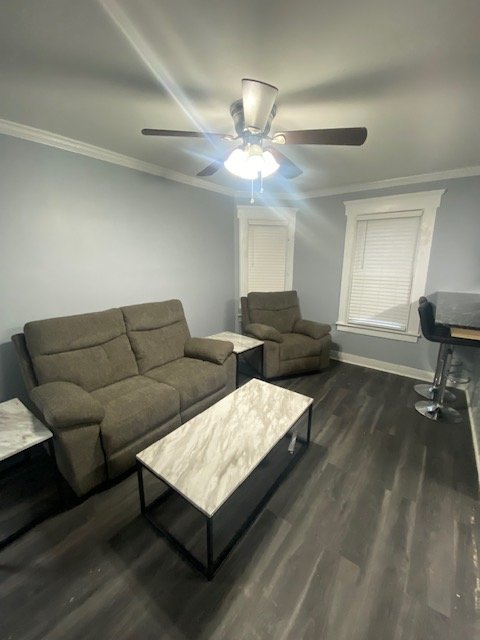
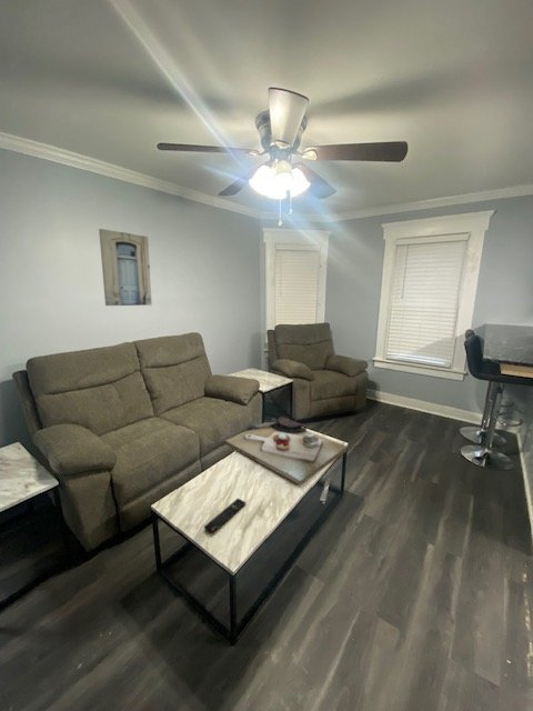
+ remote control [203,498,248,534]
+ wall art [98,228,153,307]
+ decorative tray [223,415,348,487]
